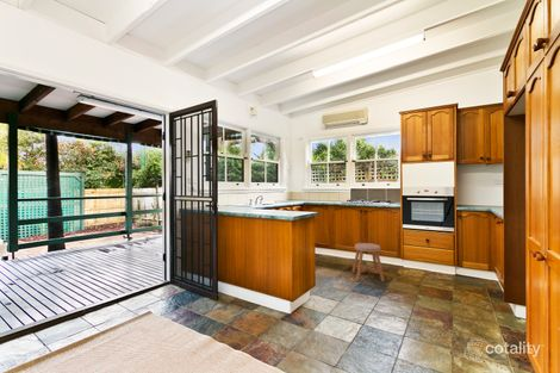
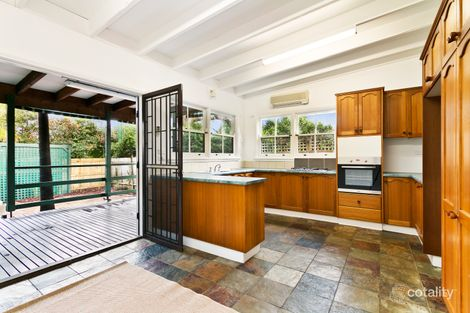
- stool [350,242,386,282]
